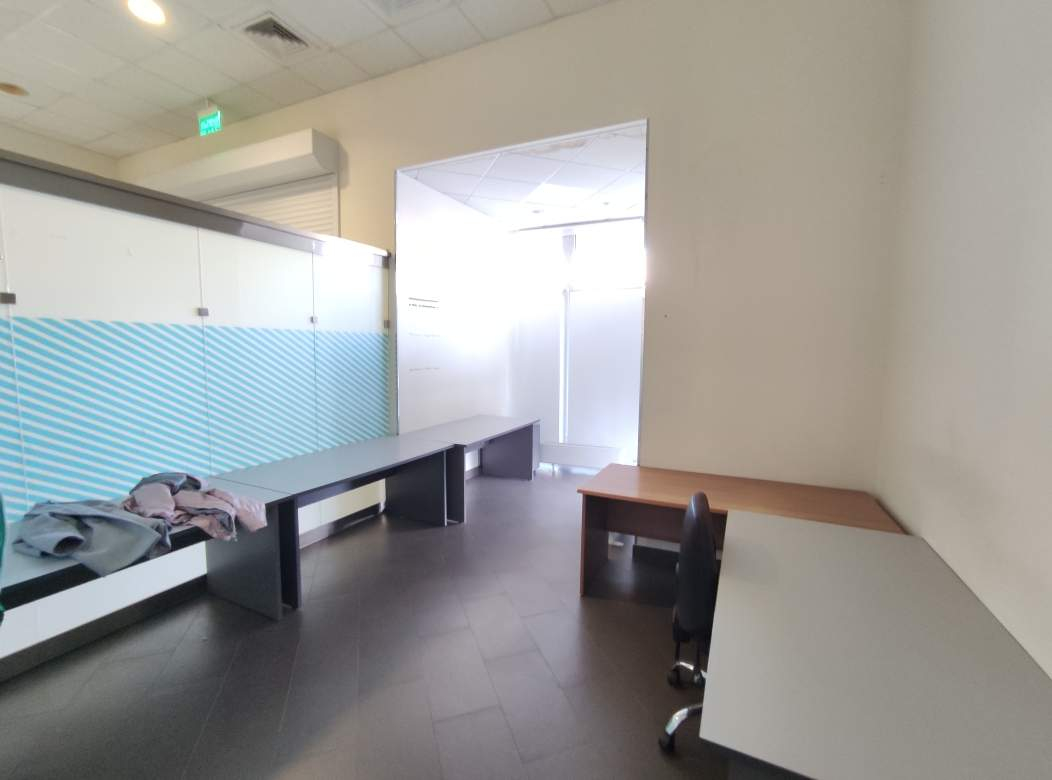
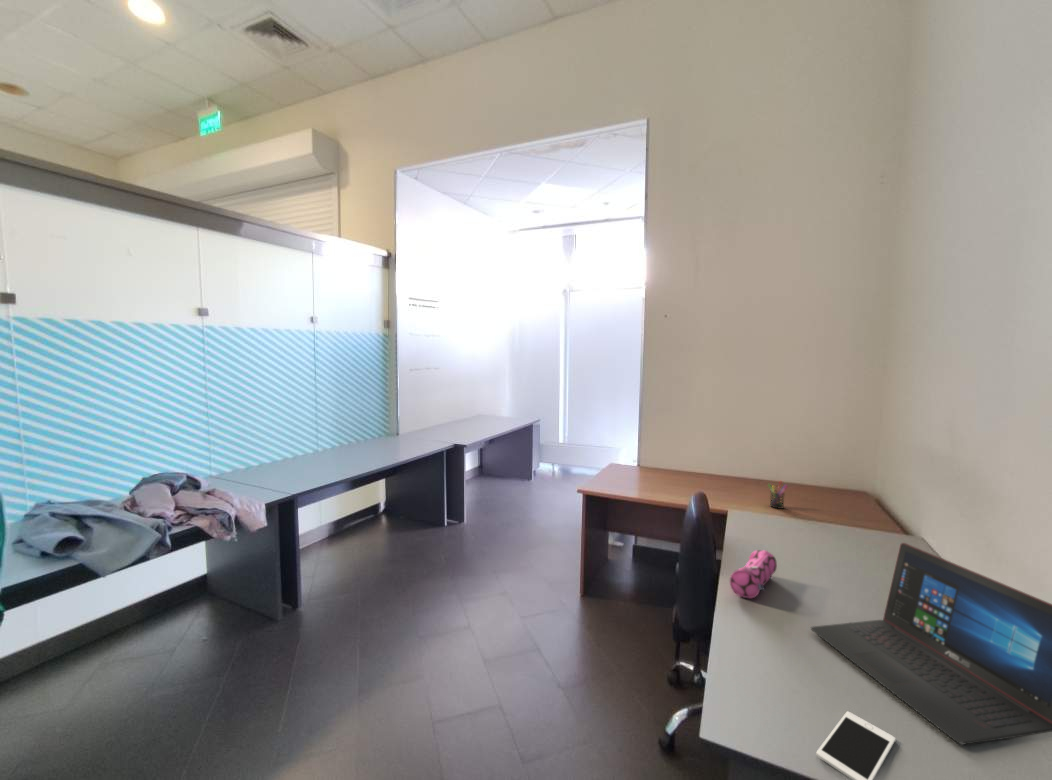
+ laptop [810,542,1052,746]
+ cell phone [816,711,896,780]
+ pen holder [767,480,789,510]
+ pencil case [729,549,778,599]
